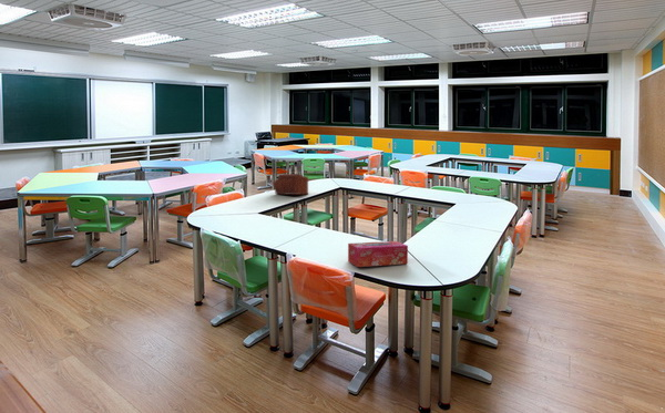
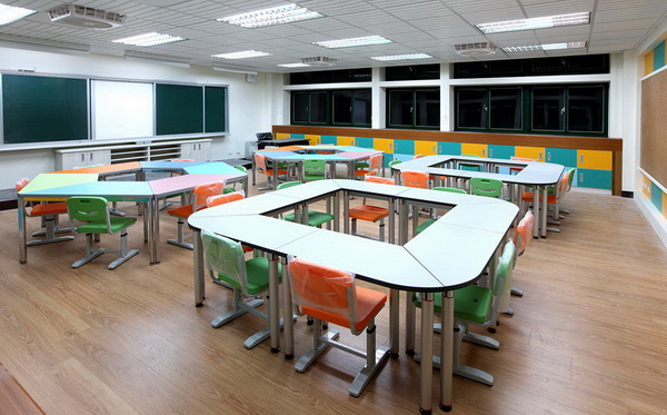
- sewing box [272,173,309,196]
- tissue box [347,240,409,268]
